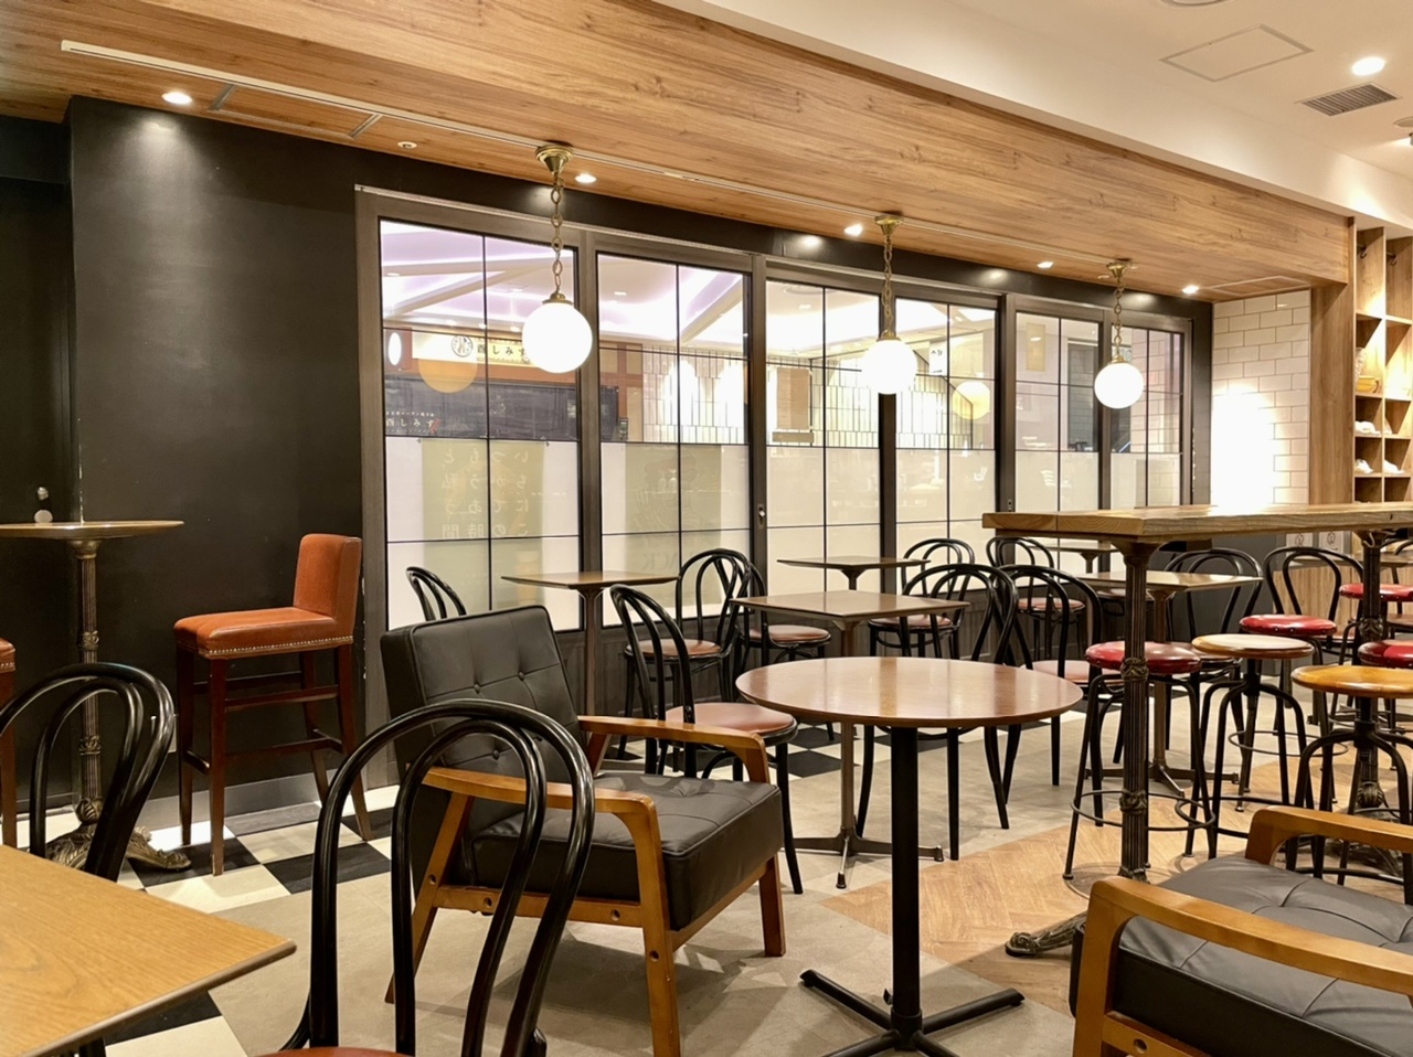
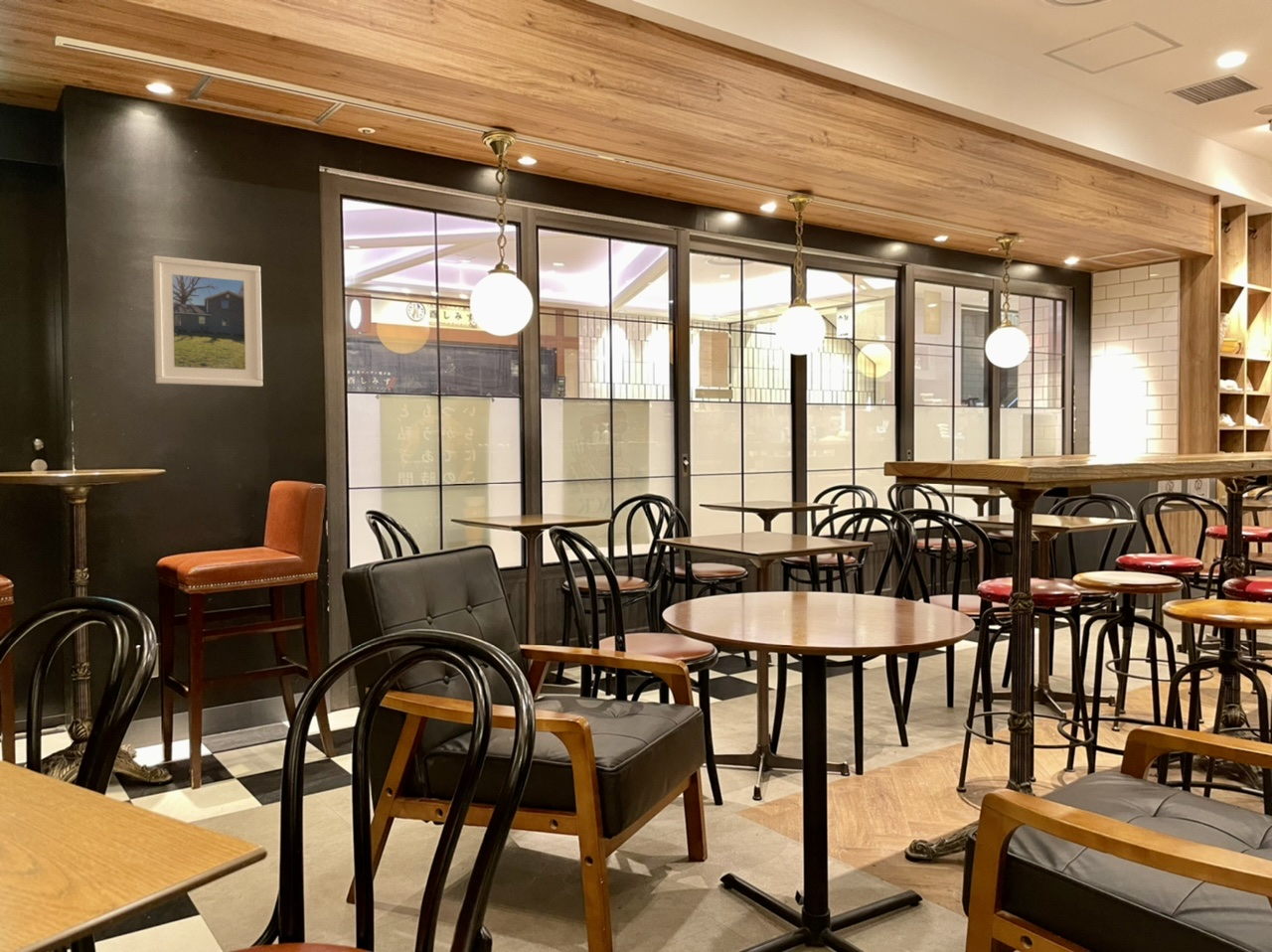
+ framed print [152,254,264,388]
